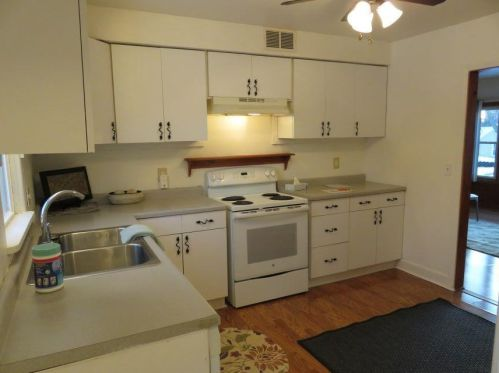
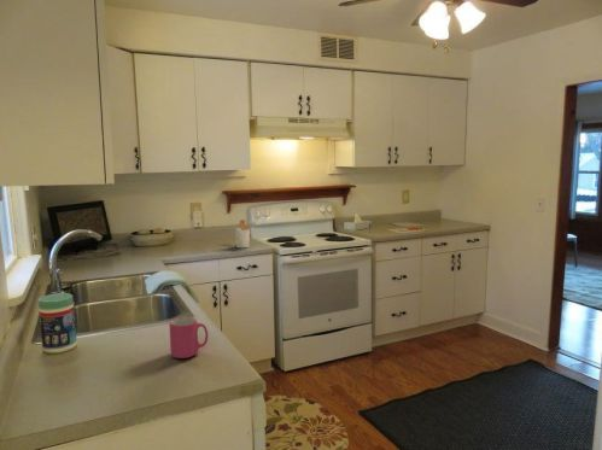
+ mug [168,316,209,360]
+ utensil holder [234,218,257,249]
